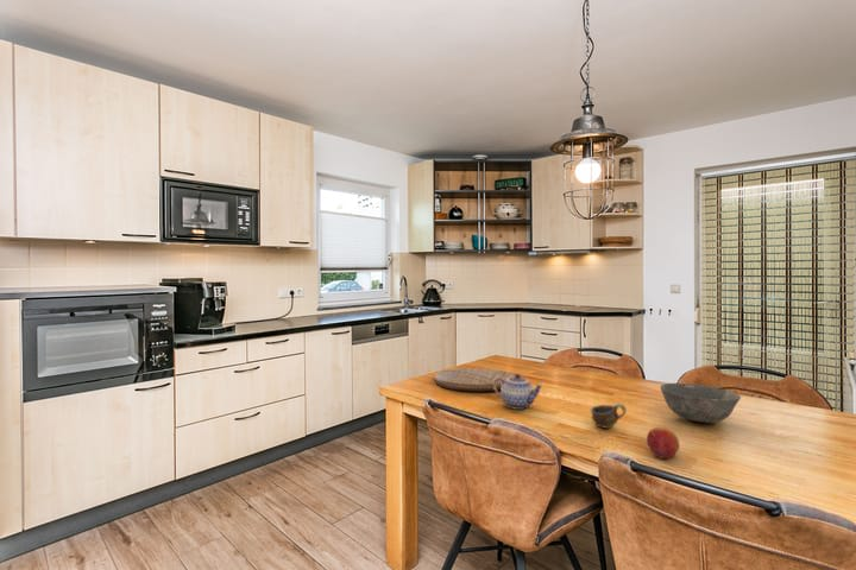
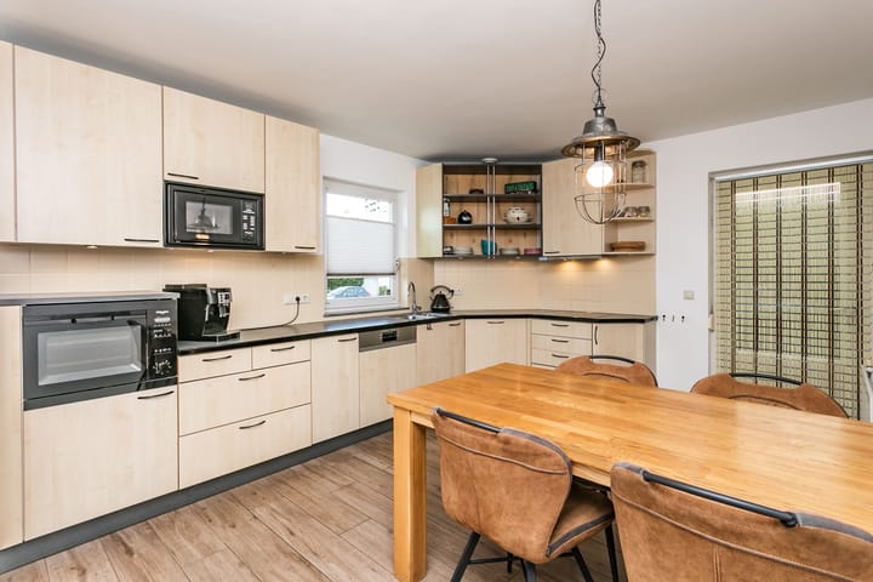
- fruit [646,426,681,460]
- bowl [659,382,742,424]
- teapot [493,373,545,411]
- cutting board [434,367,516,392]
- cup [588,403,627,430]
